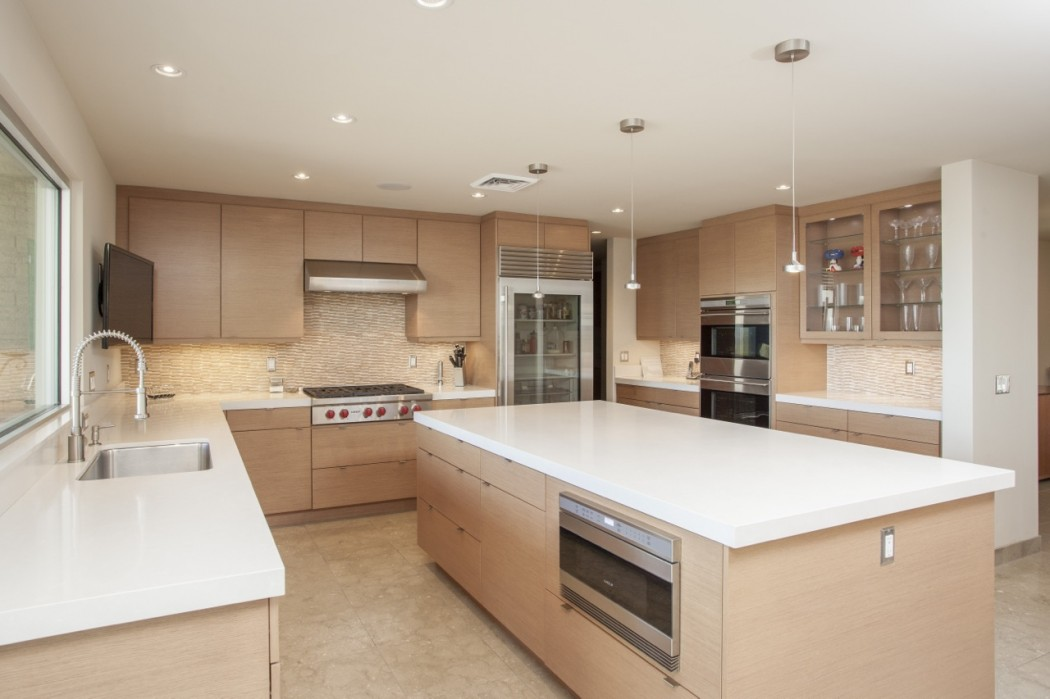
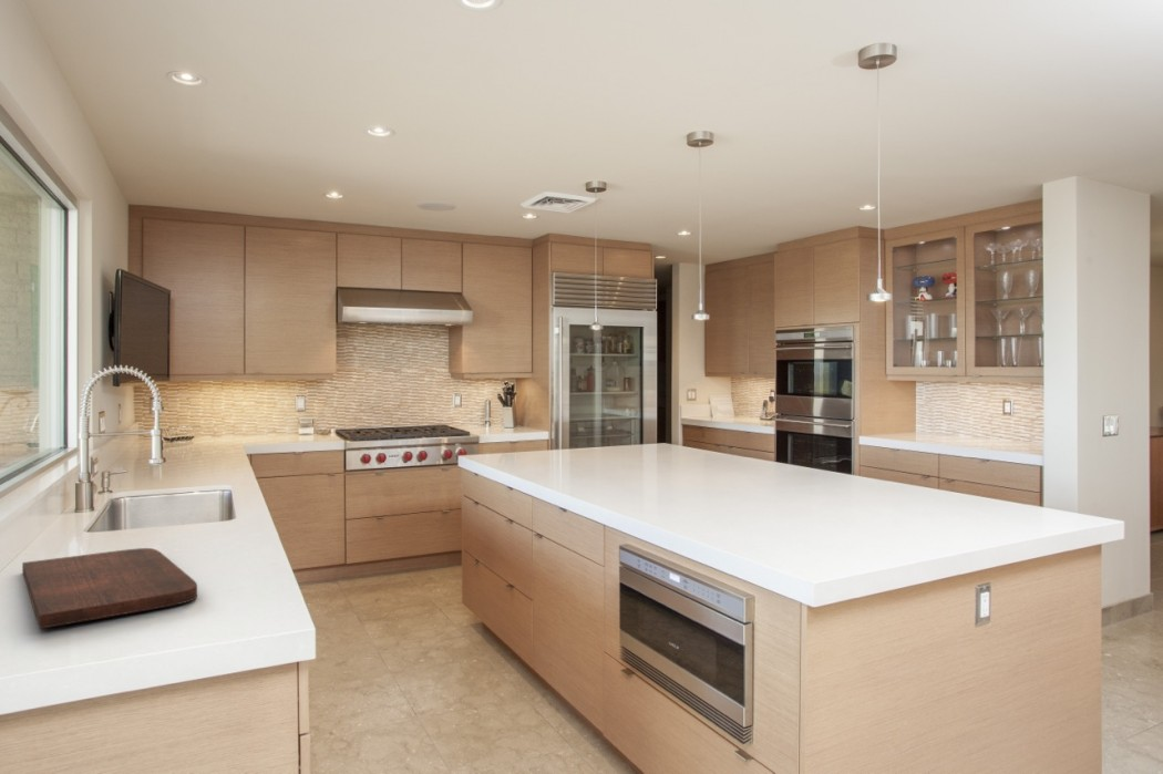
+ cutting board [21,547,198,630]
